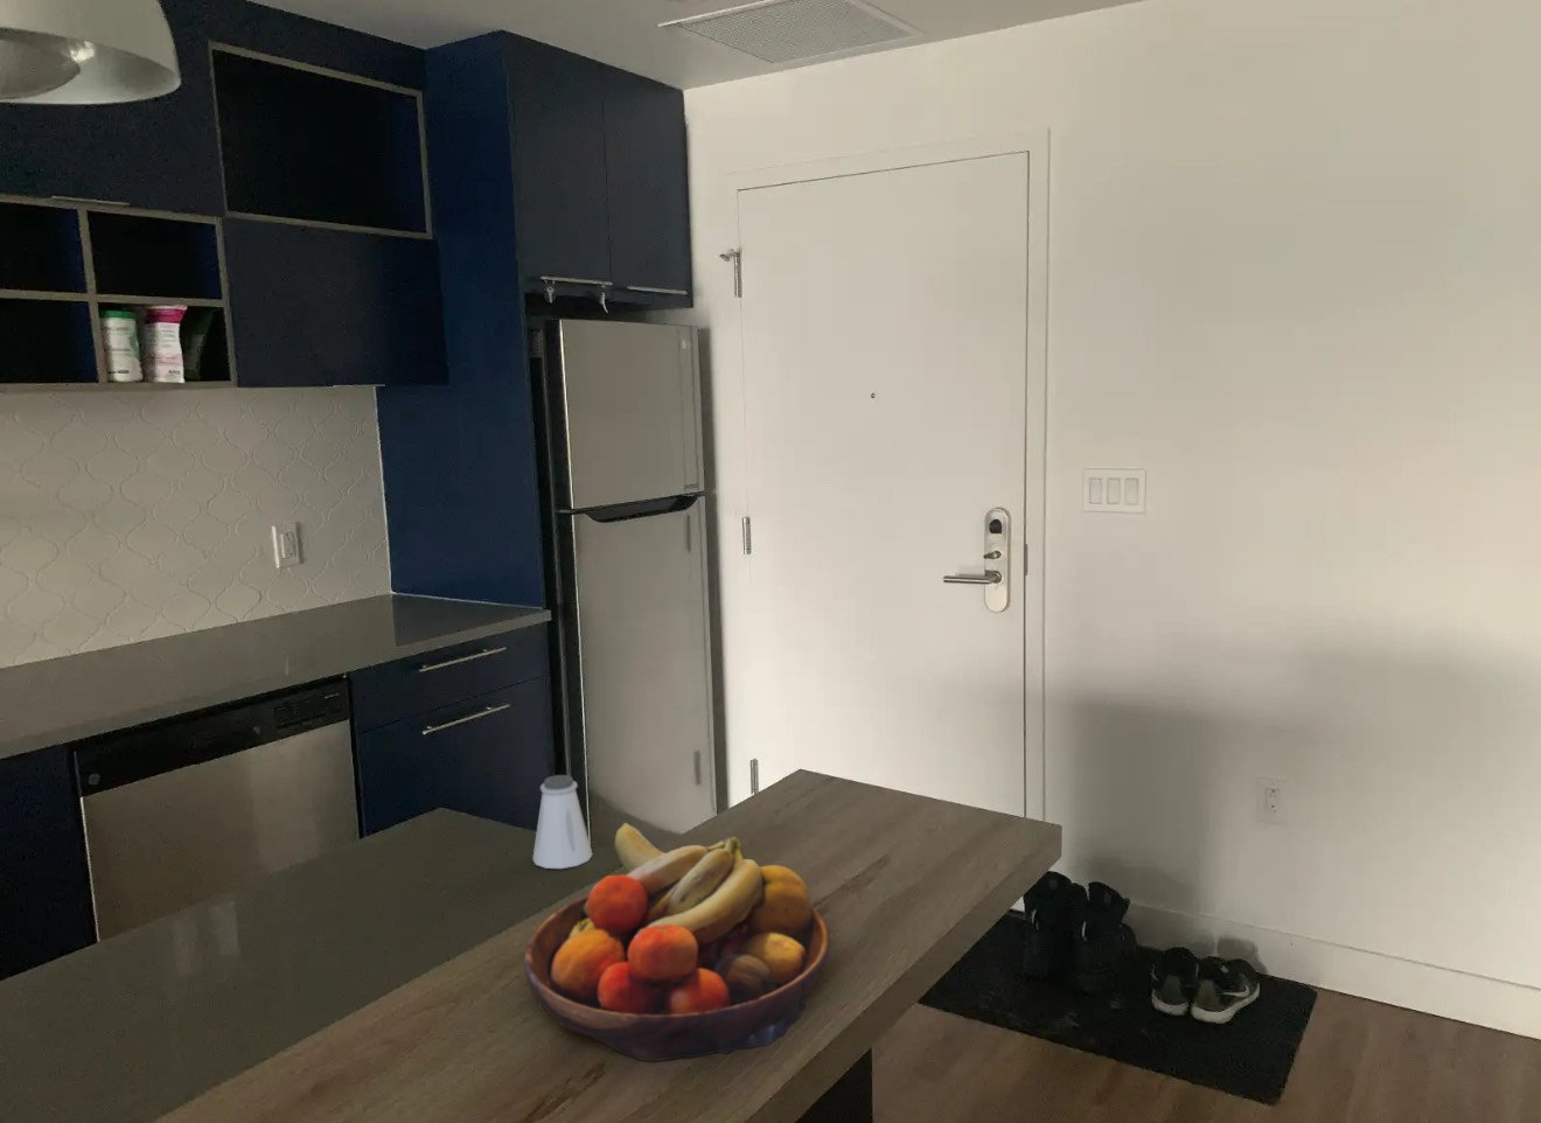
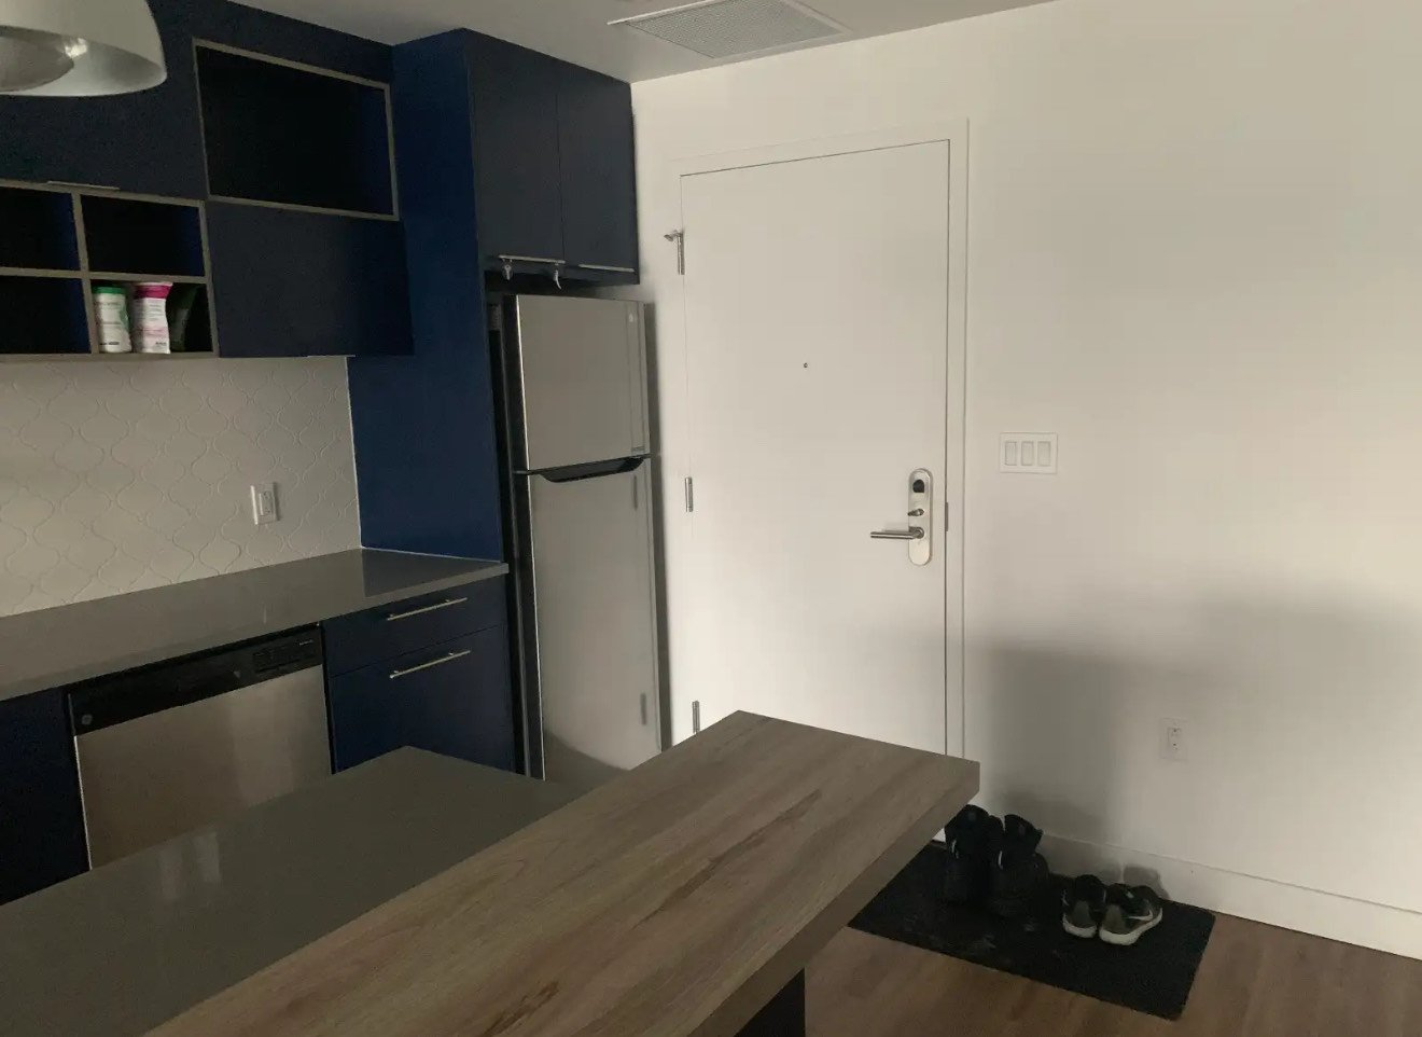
- fruit bowl [523,822,833,1062]
- saltshaker [531,774,593,869]
